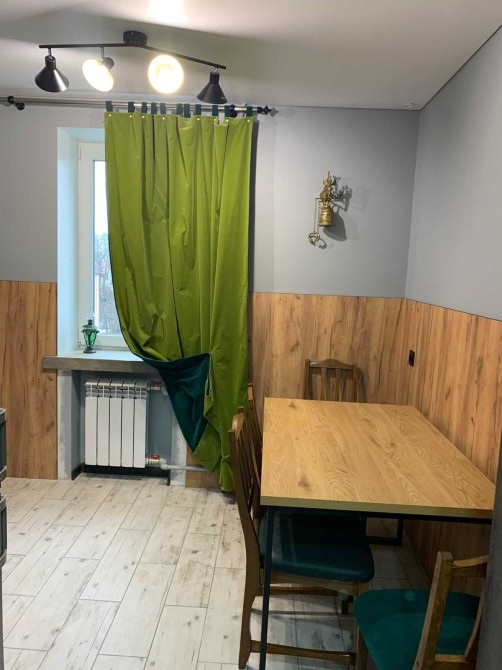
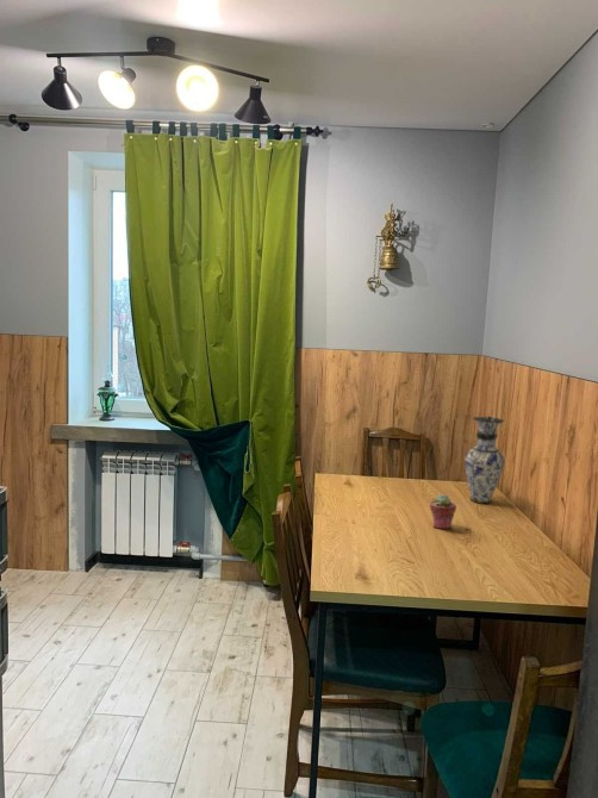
+ vase [463,416,506,505]
+ potted succulent [429,493,457,530]
